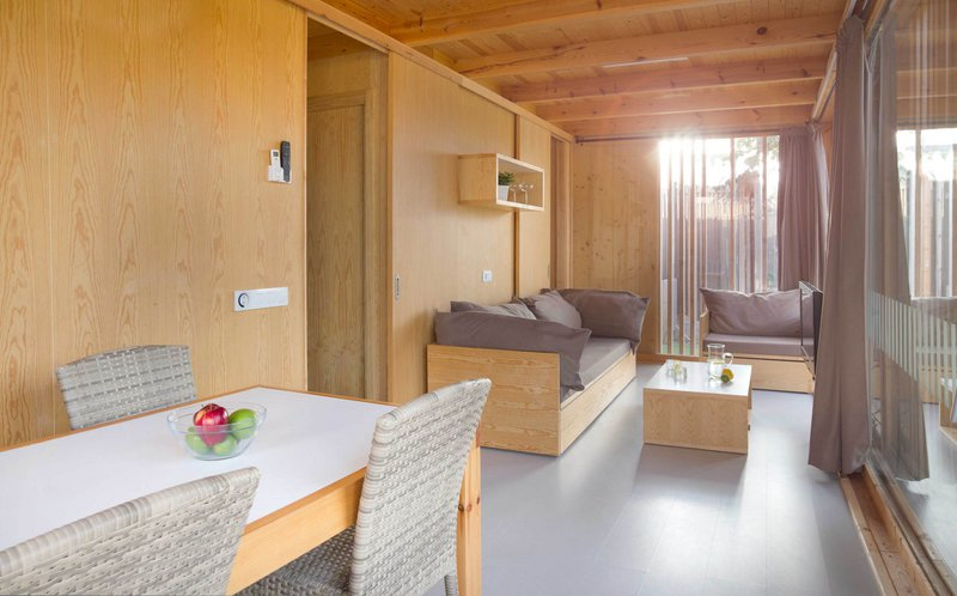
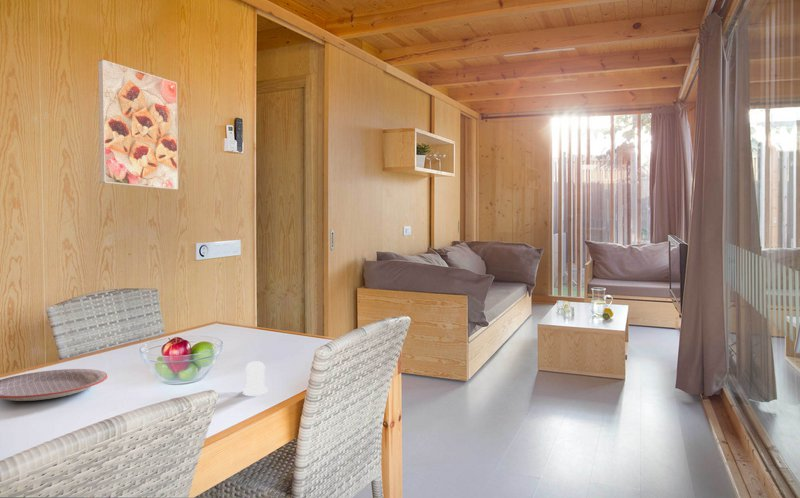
+ salt shaker [242,360,269,396]
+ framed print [97,59,179,191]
+ plate [0,368,108,402]
